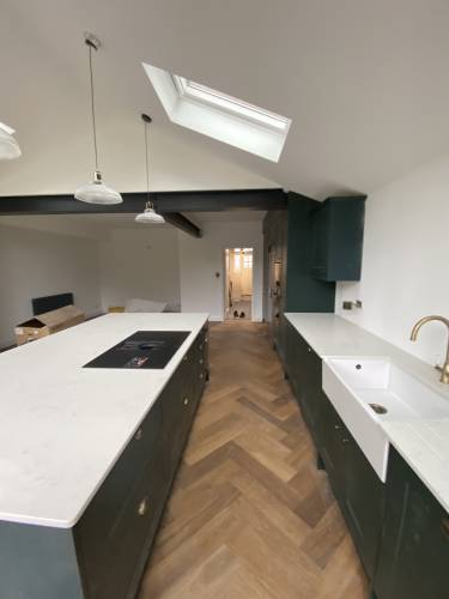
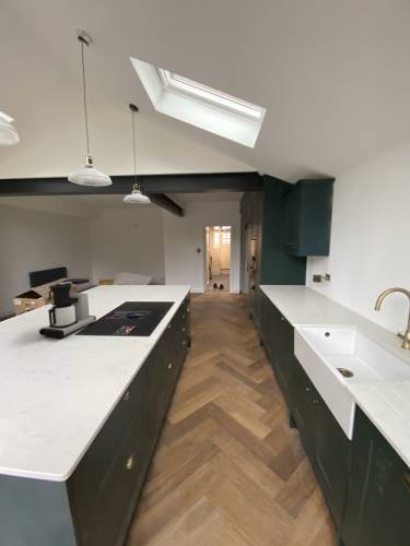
+ coffee maker [38,277,97,339]
